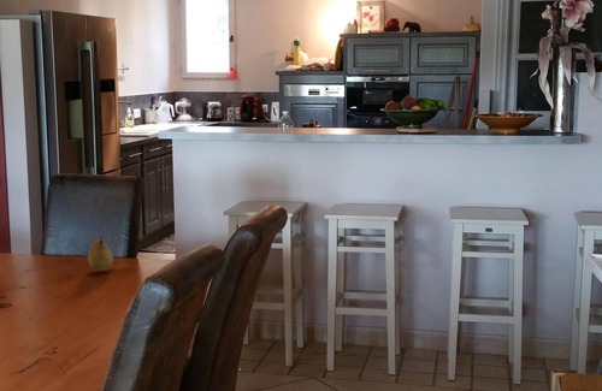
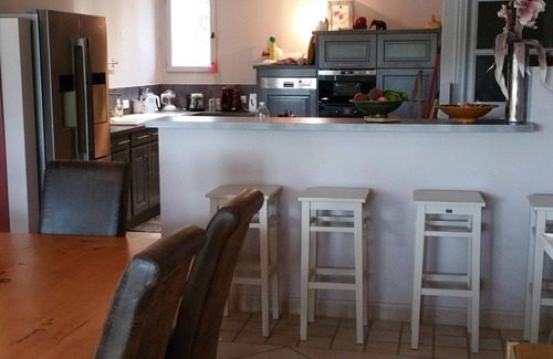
- fruit [87,236,114,272]
